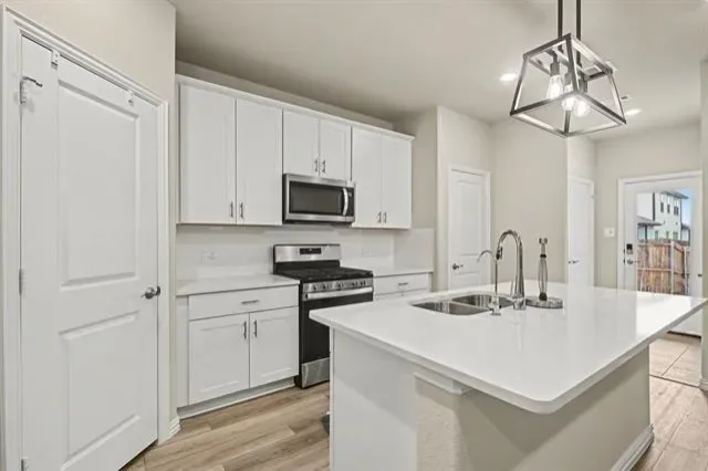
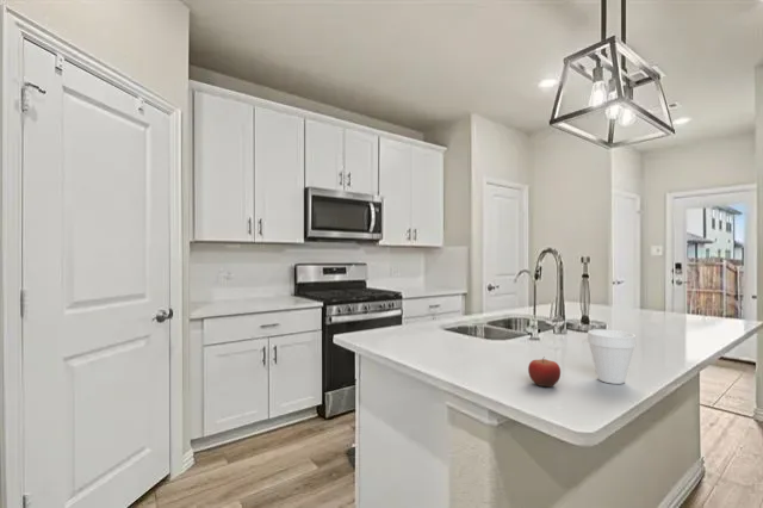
+ fruit [527,355,562,388]
+ cup [587,328,637,385]
